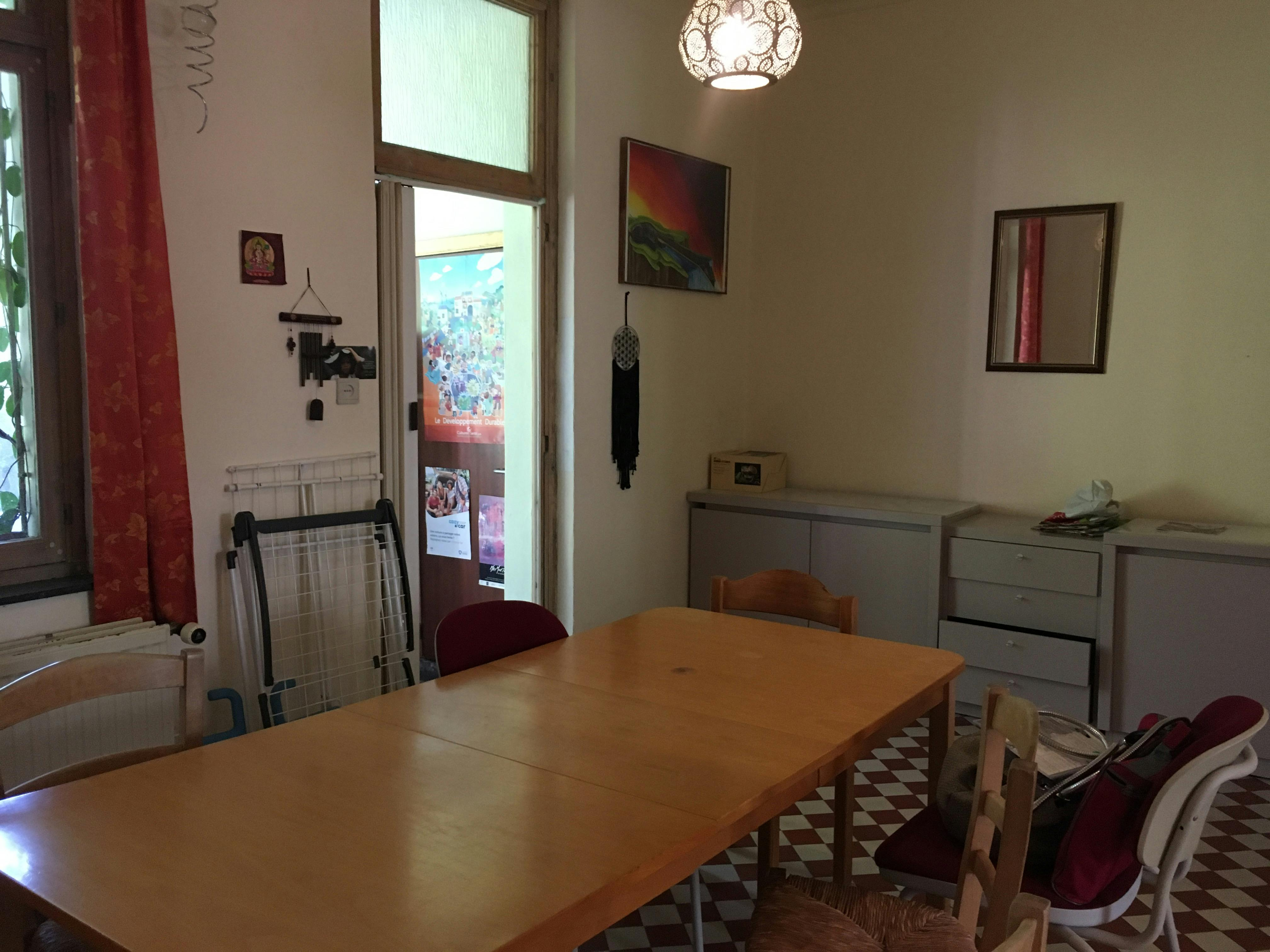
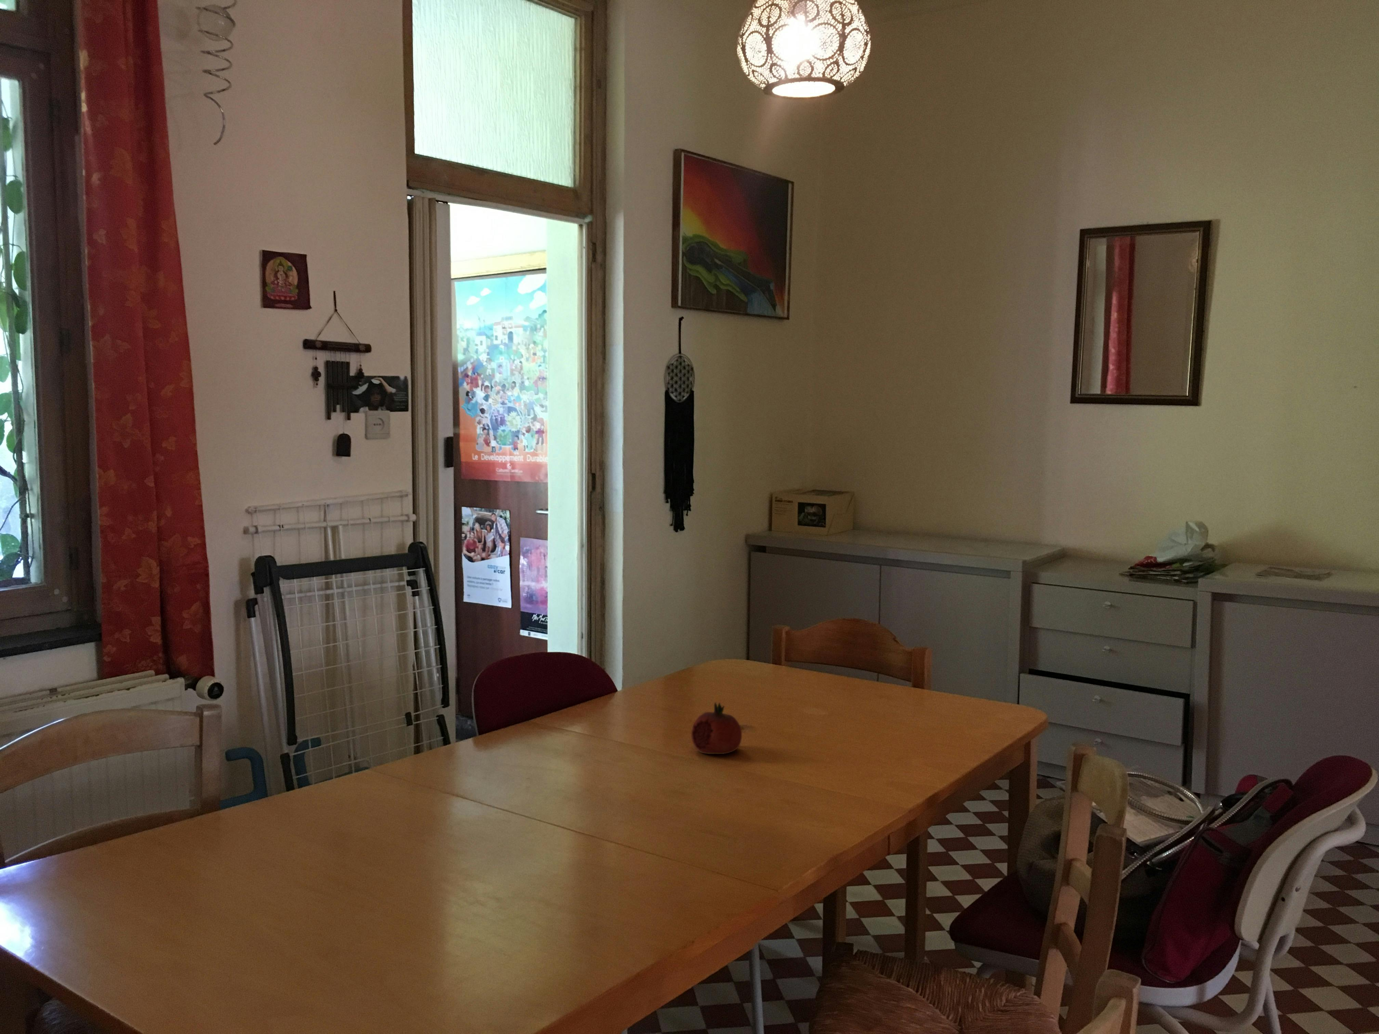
+ fruit [691,702,743,754]
